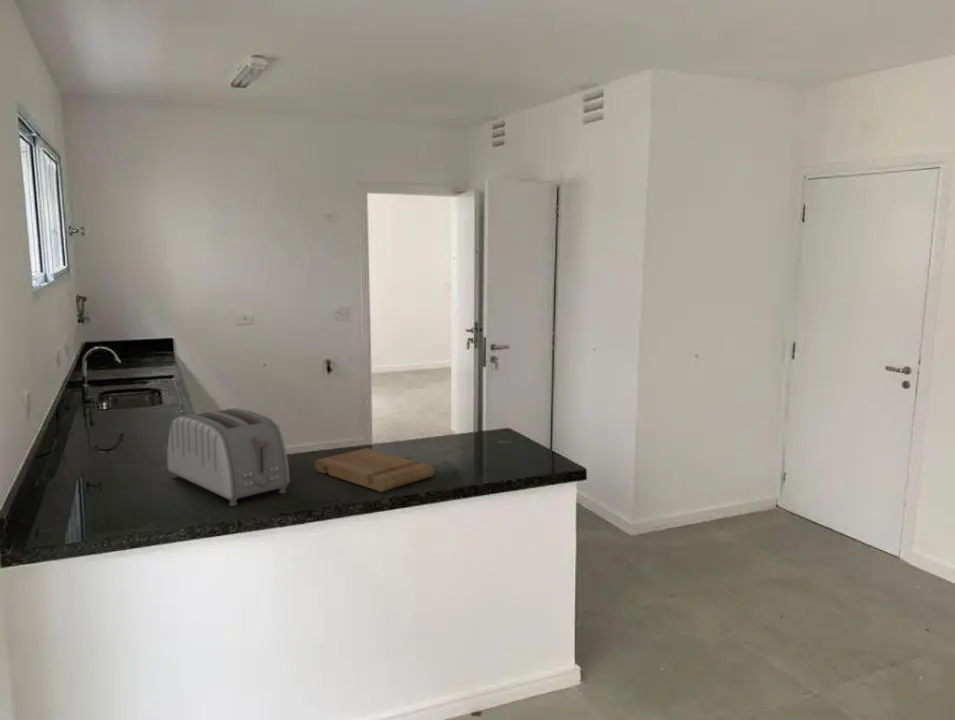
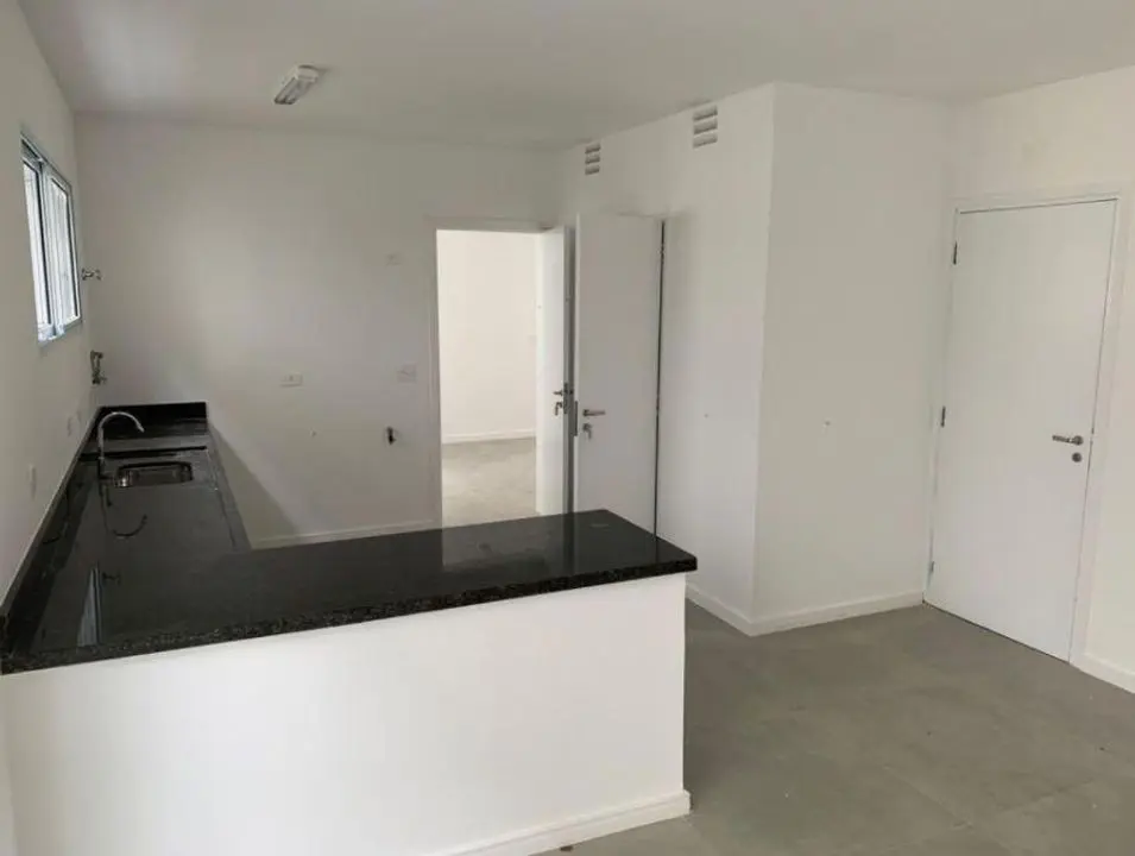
- toaster [166,407,290,507]
- cutting board [313,447,435,493]
